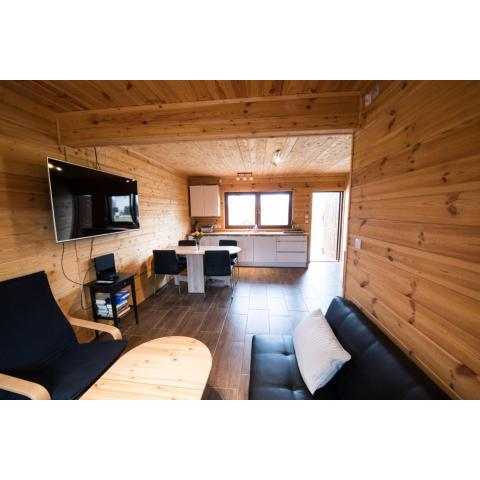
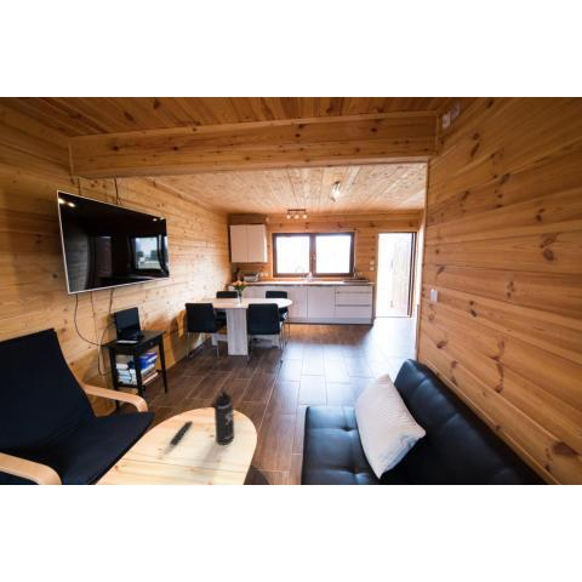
+ thermos bottle [211,389,235,446]
+ remote control [169,420,193,446]
